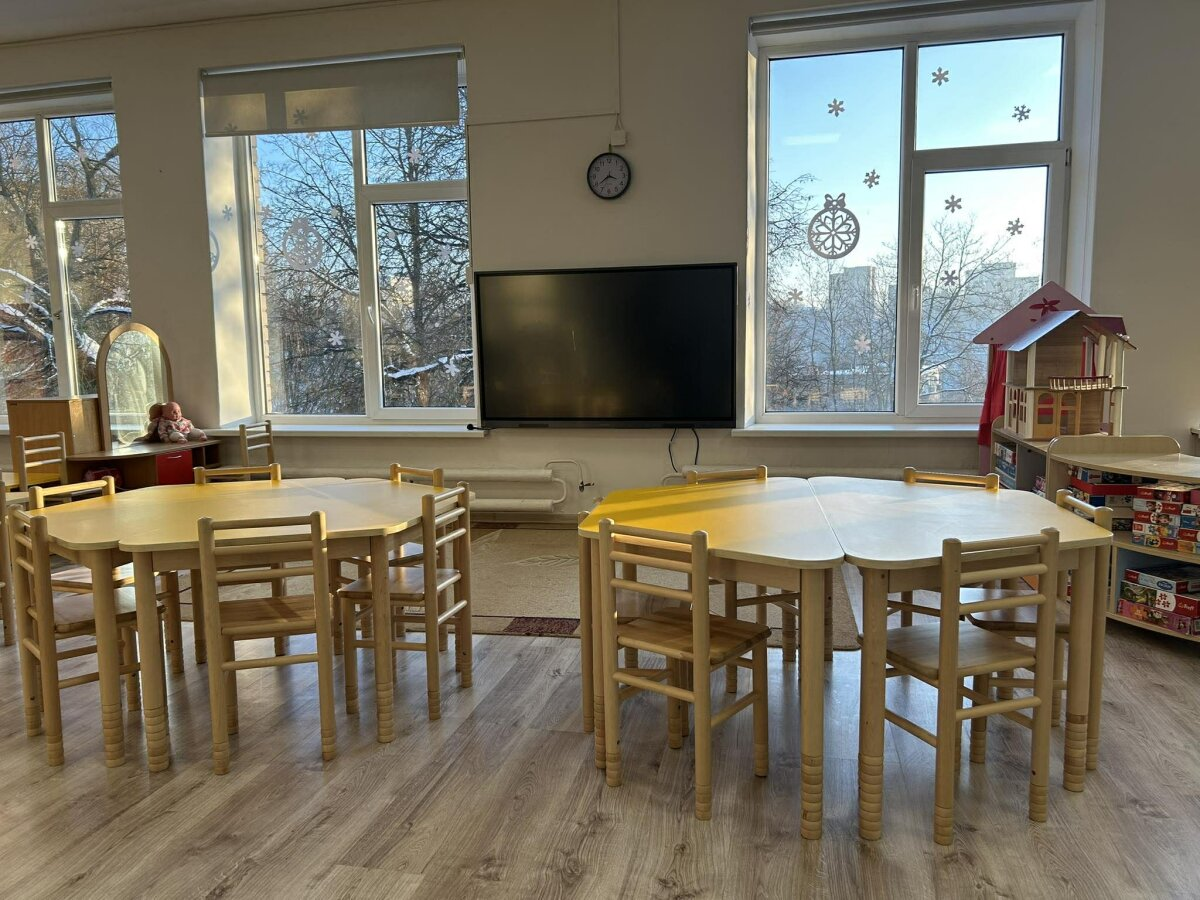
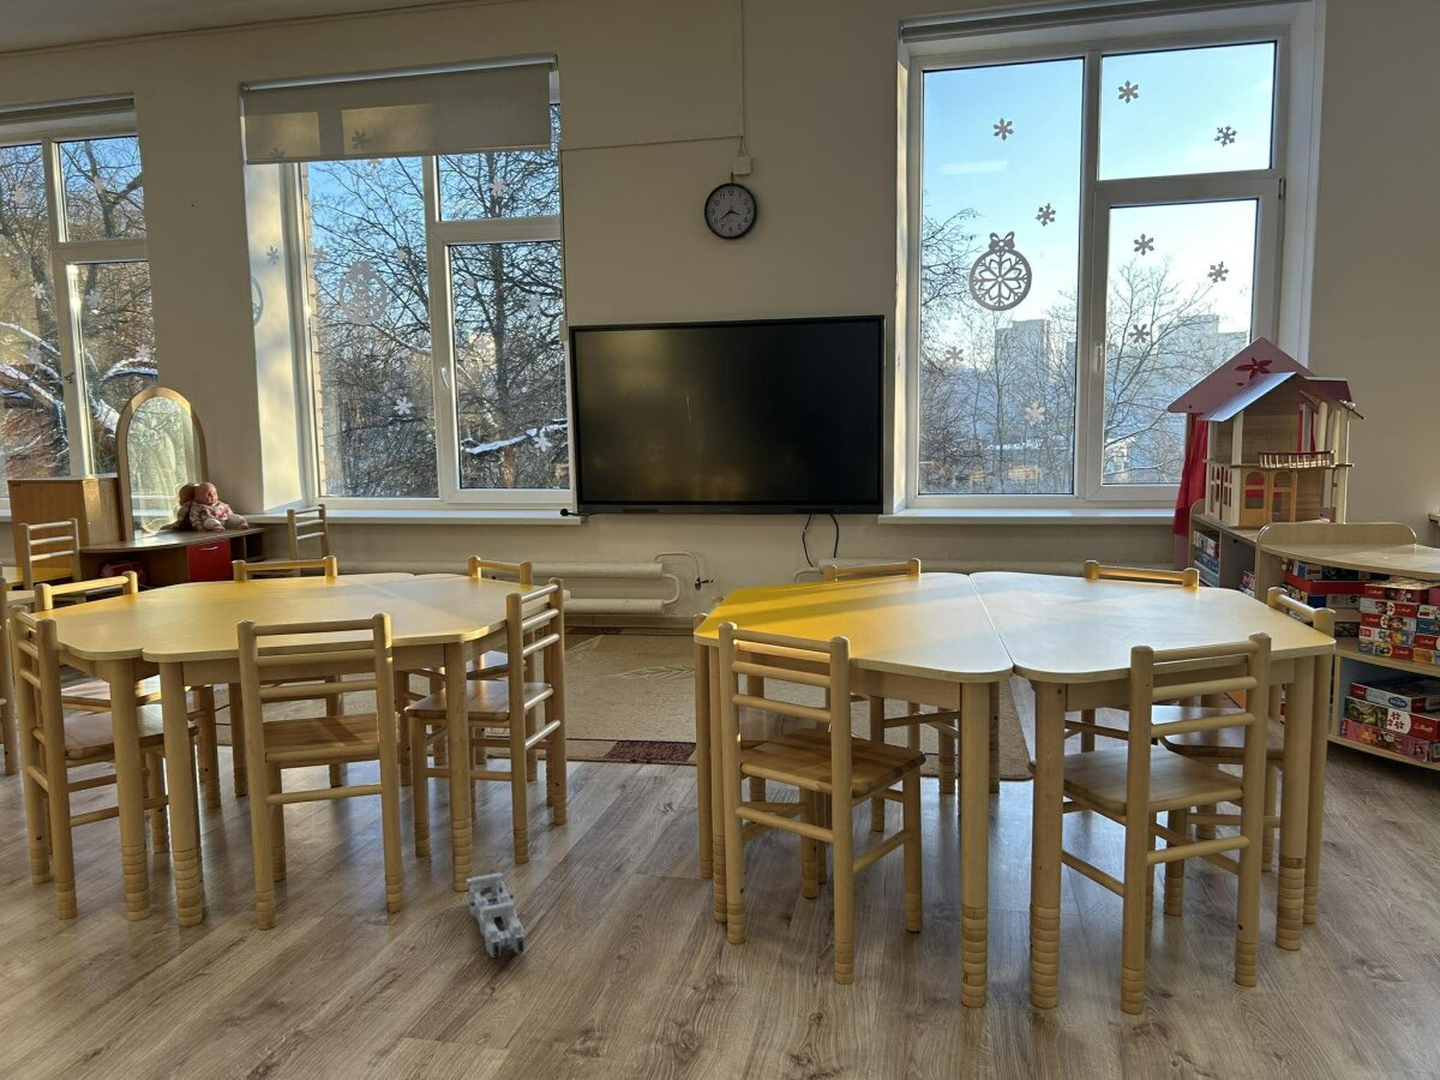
+ toy train [466,871,526,959]
